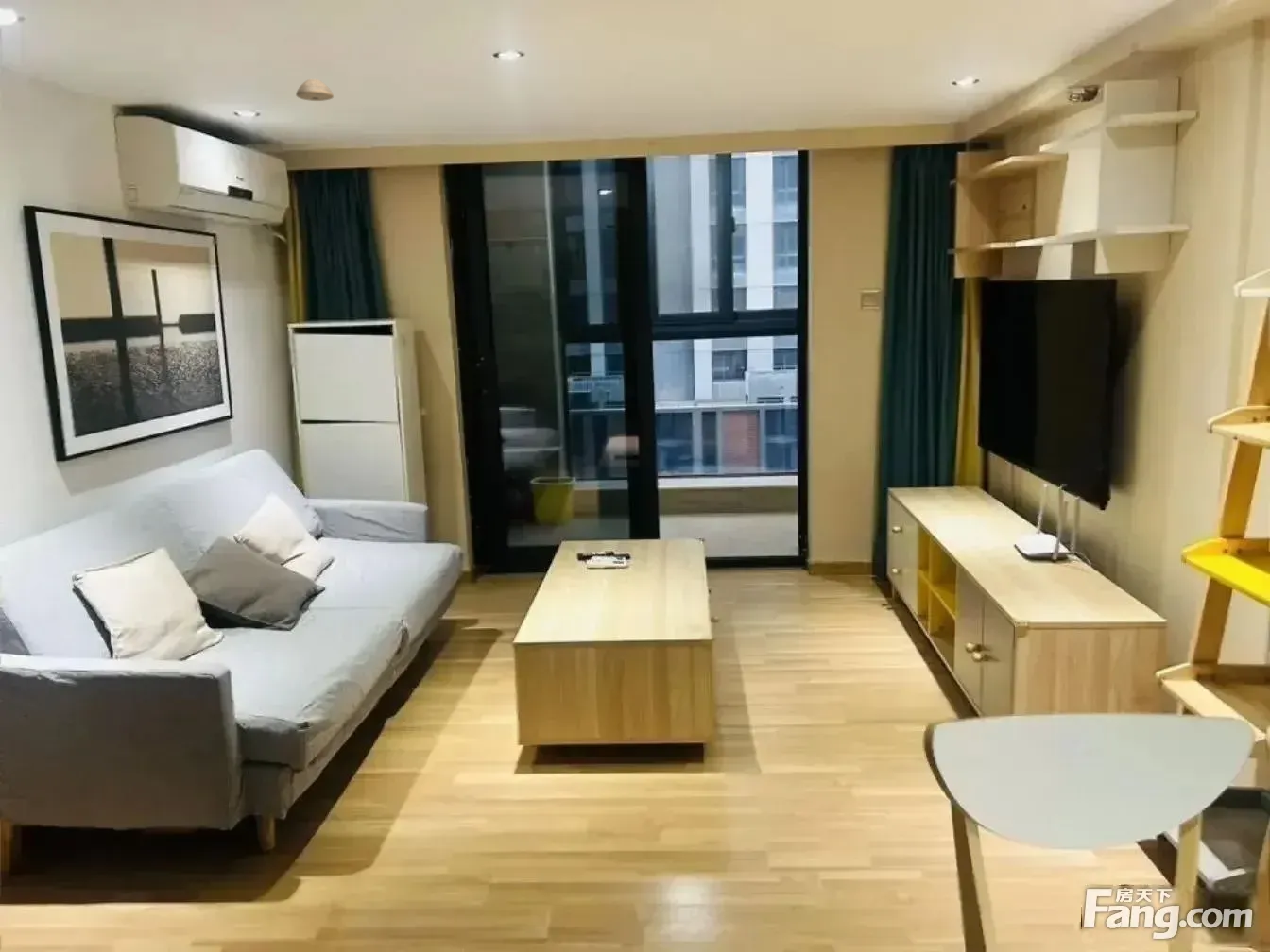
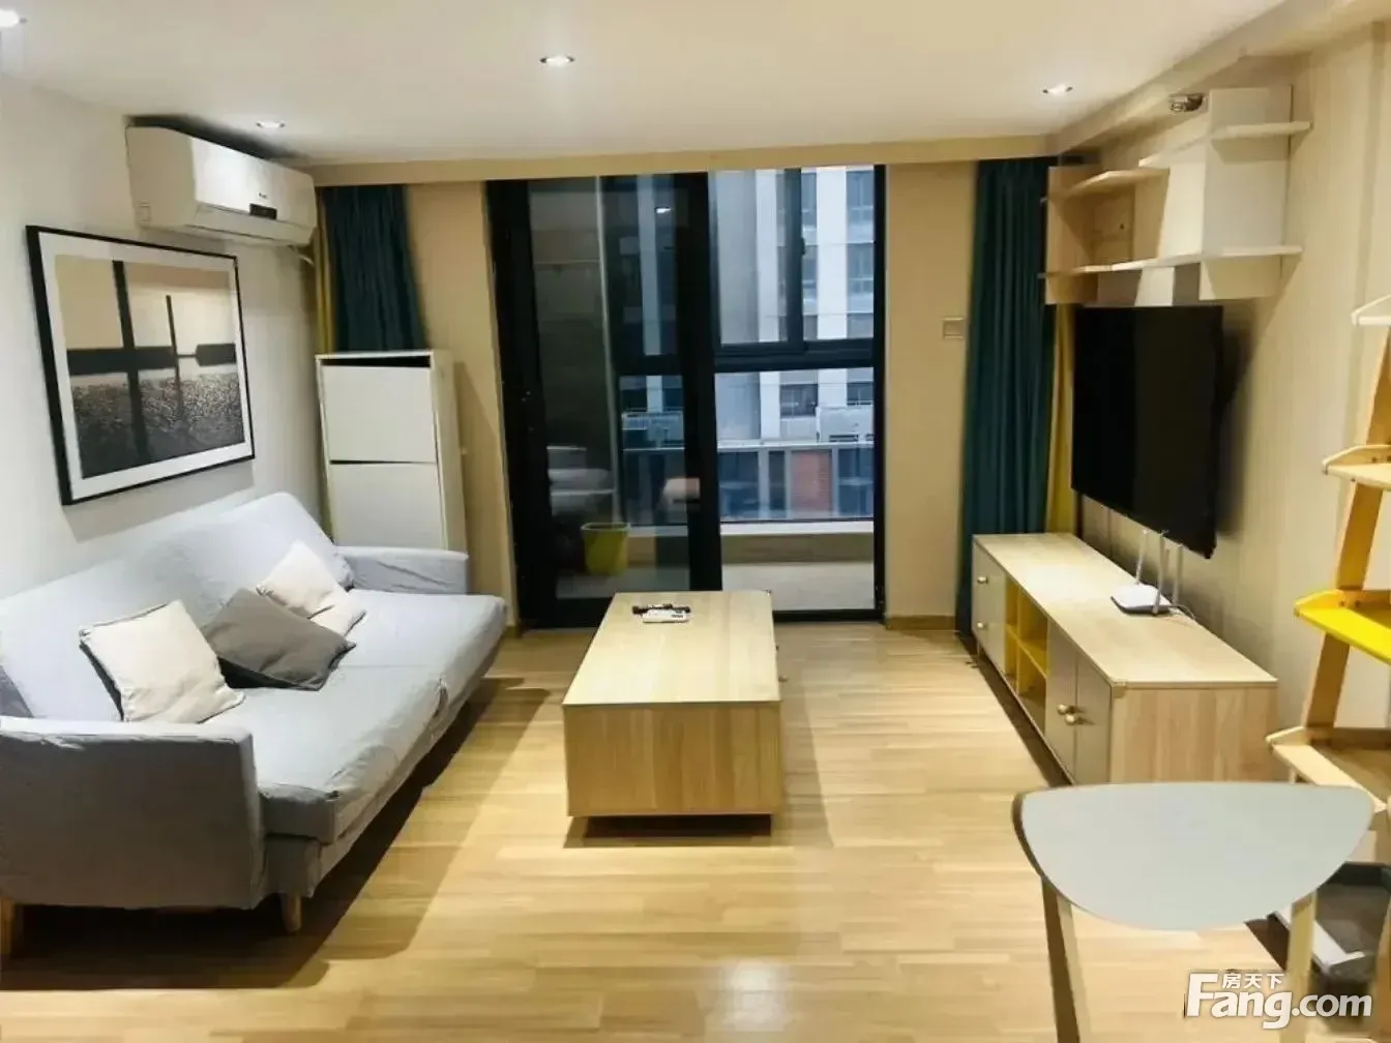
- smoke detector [295,78,335,102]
